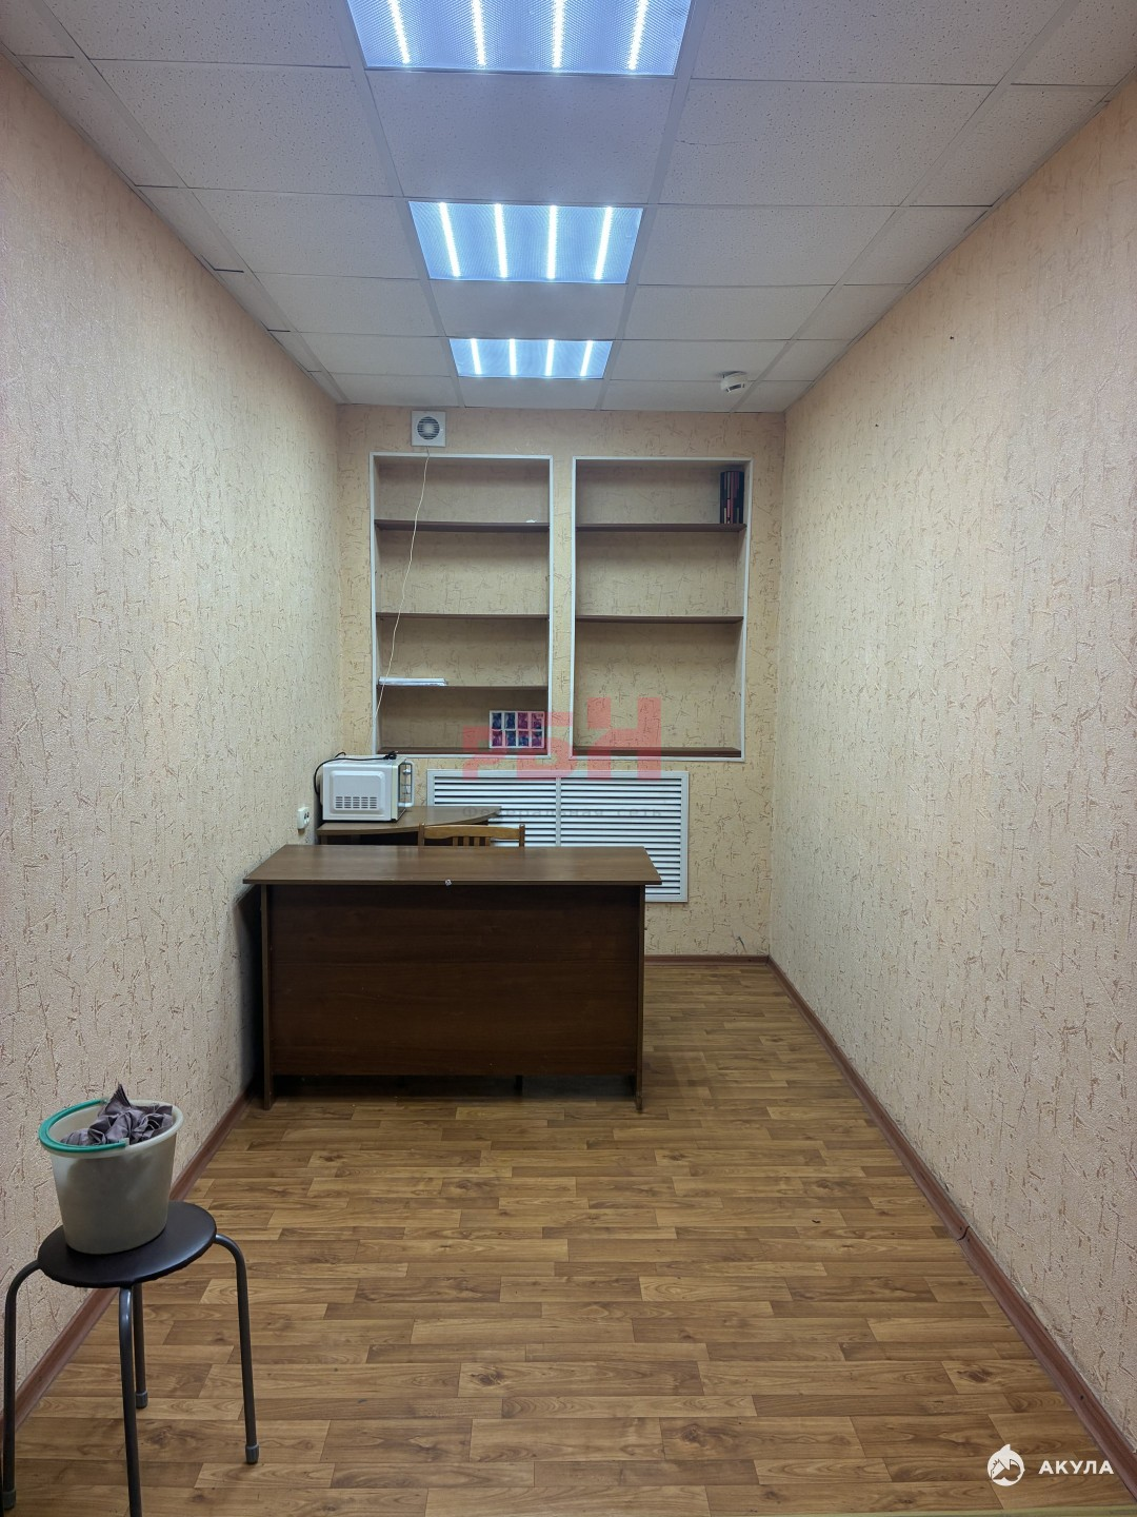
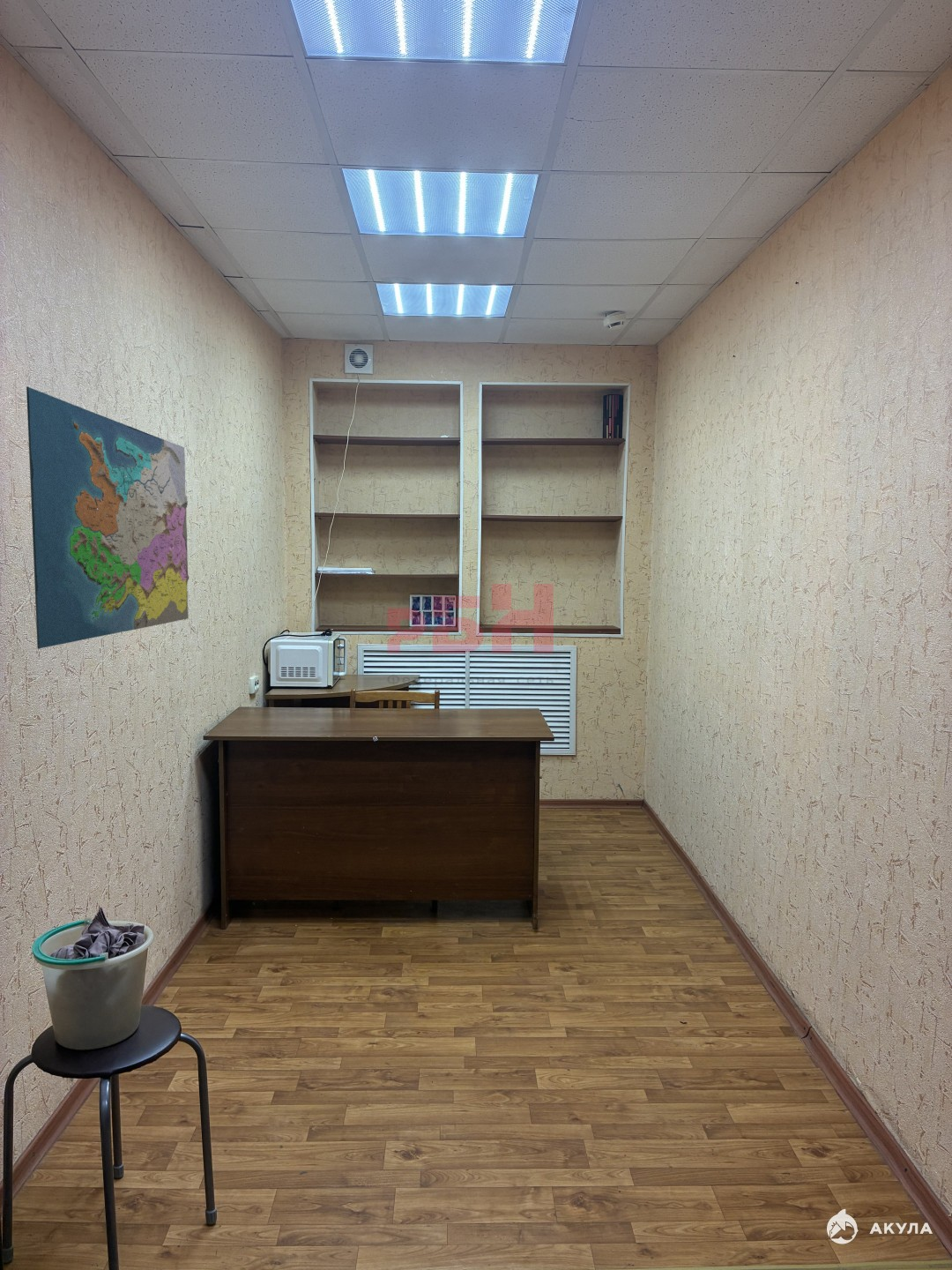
+ map [26,385,190,650]
